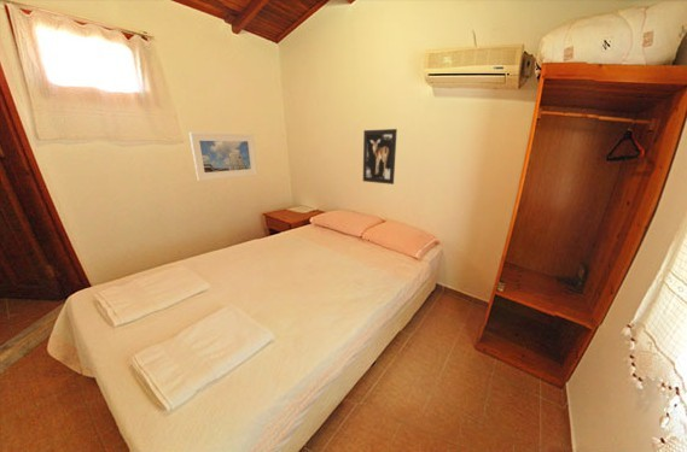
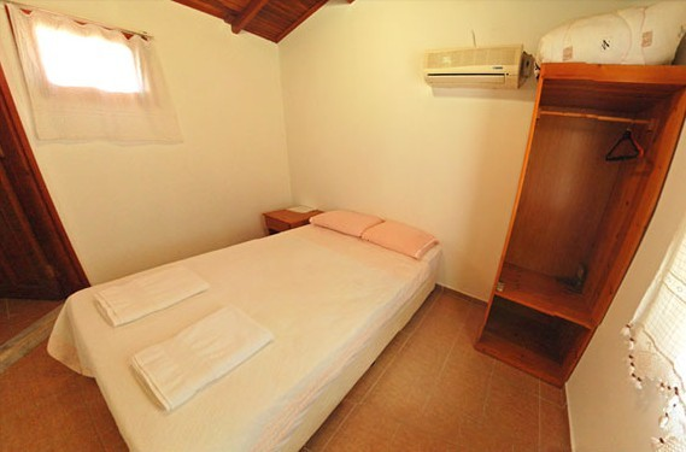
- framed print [188,131,258,182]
- wall art [362,128,398,186]
